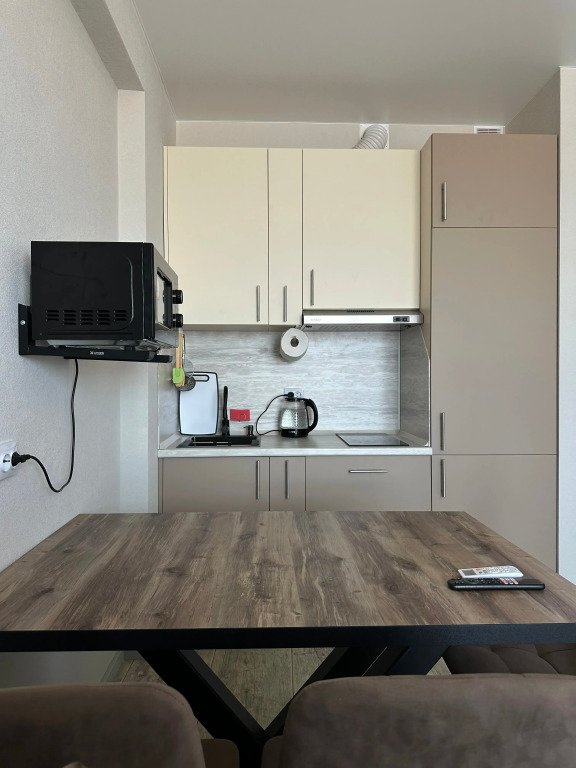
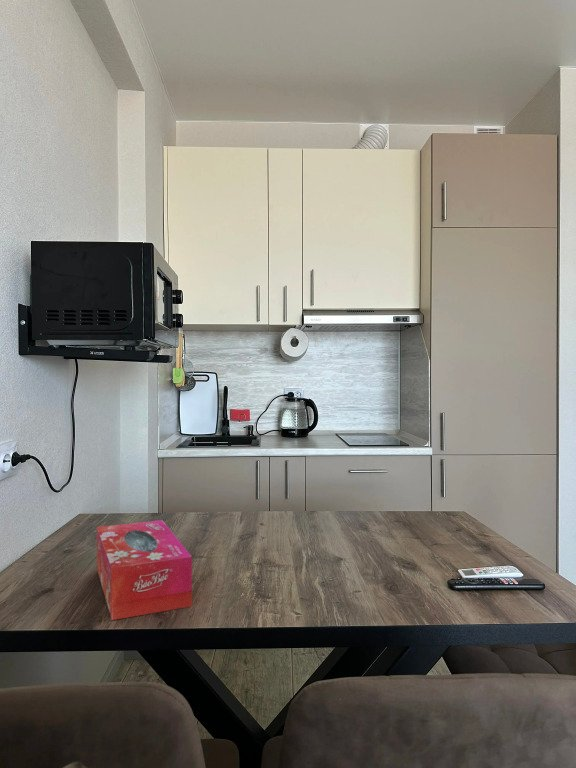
+ tissue box [96,519,193,621]
